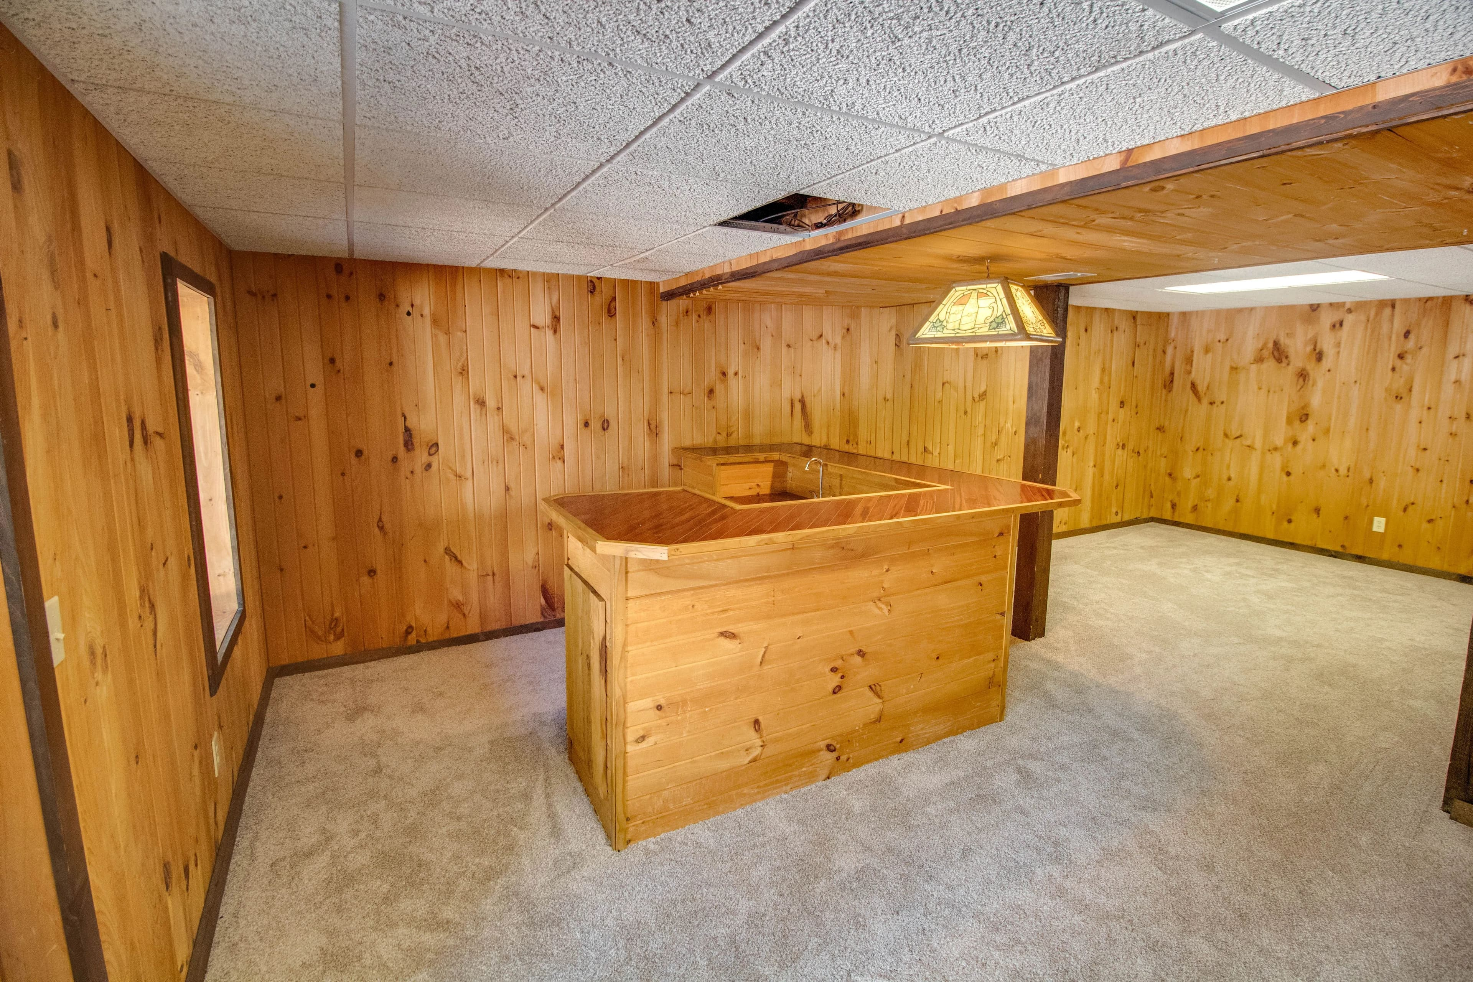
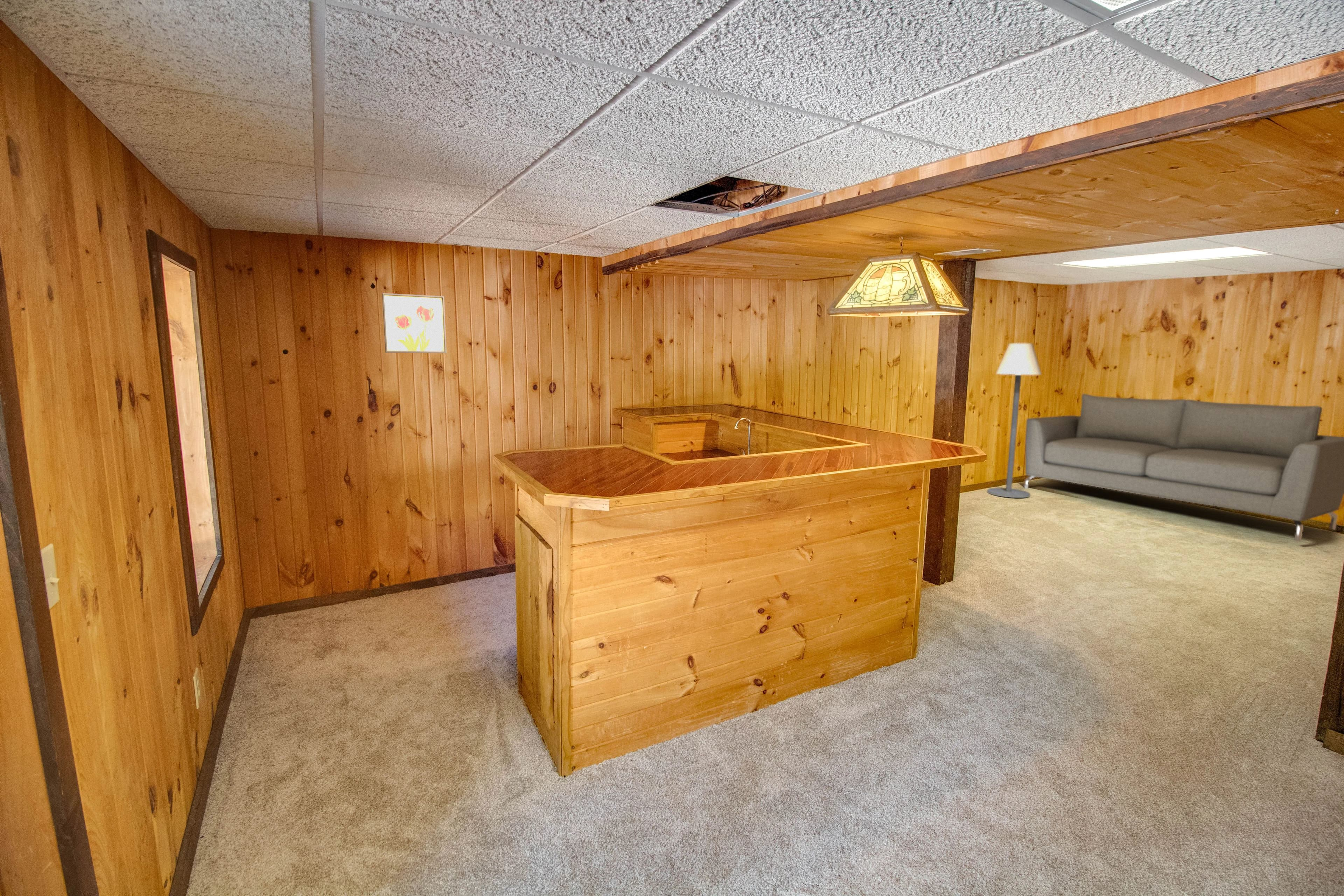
+ wall art [382,293,447,353]
+ floor lamp [987,343,1042,498]
+ sofa [1024,393,1344,542]
